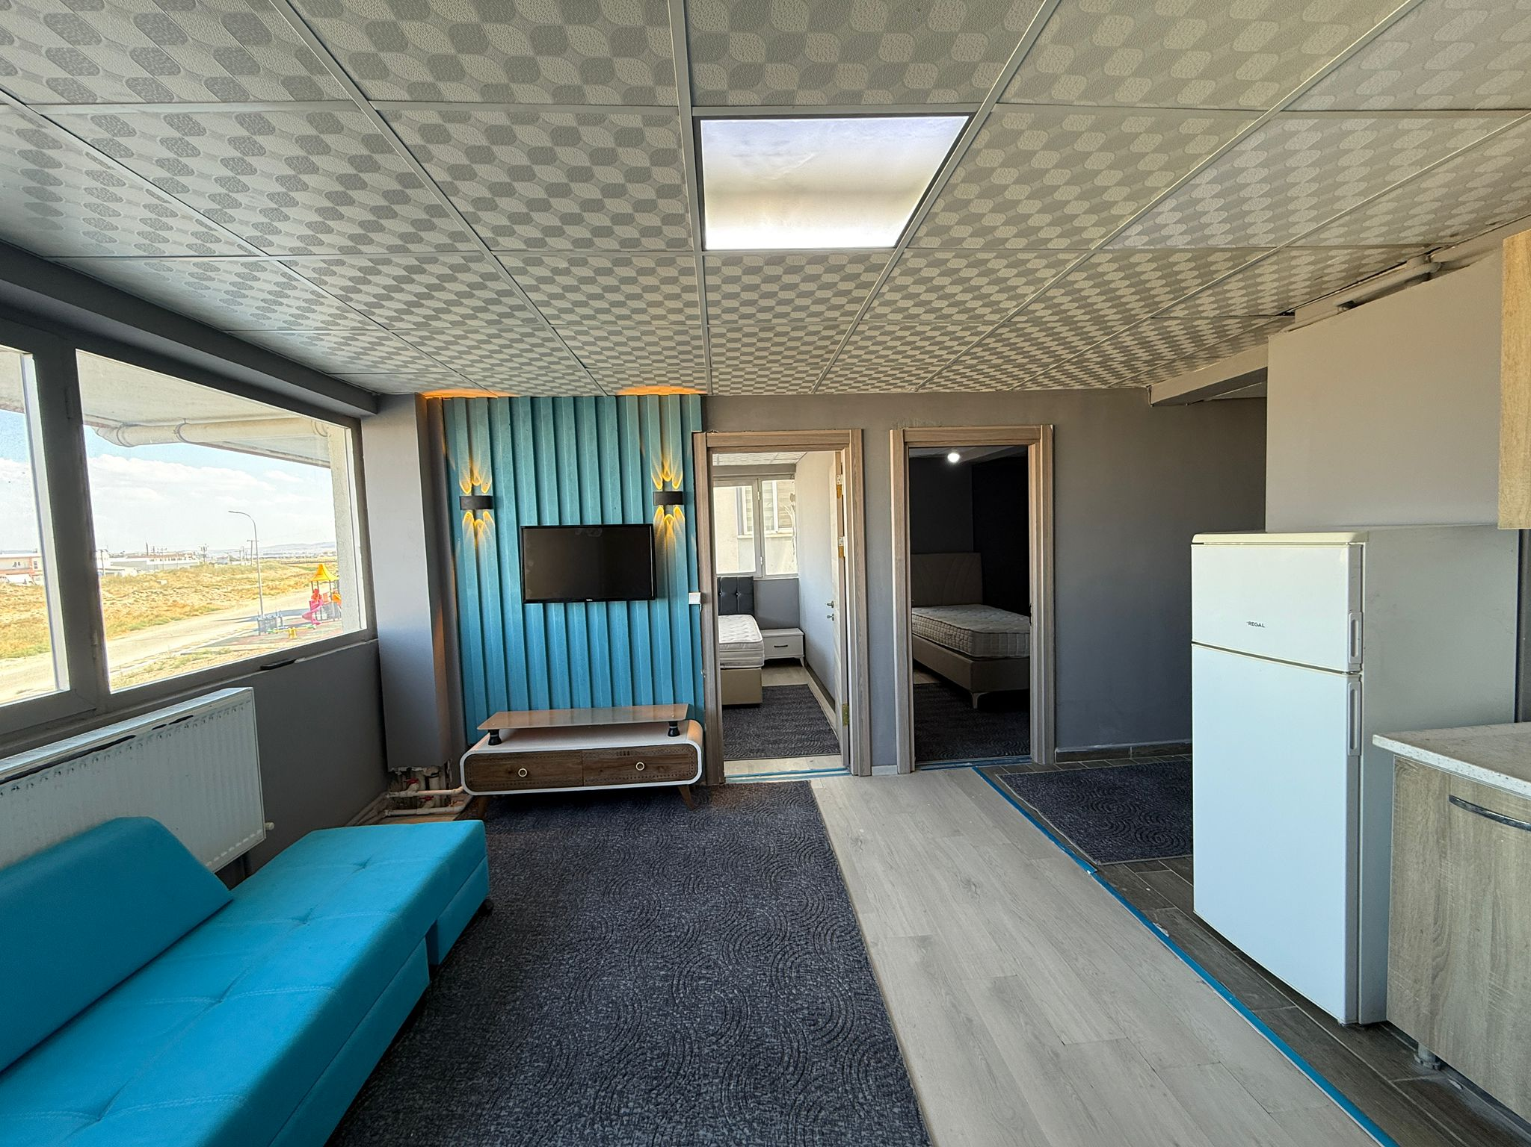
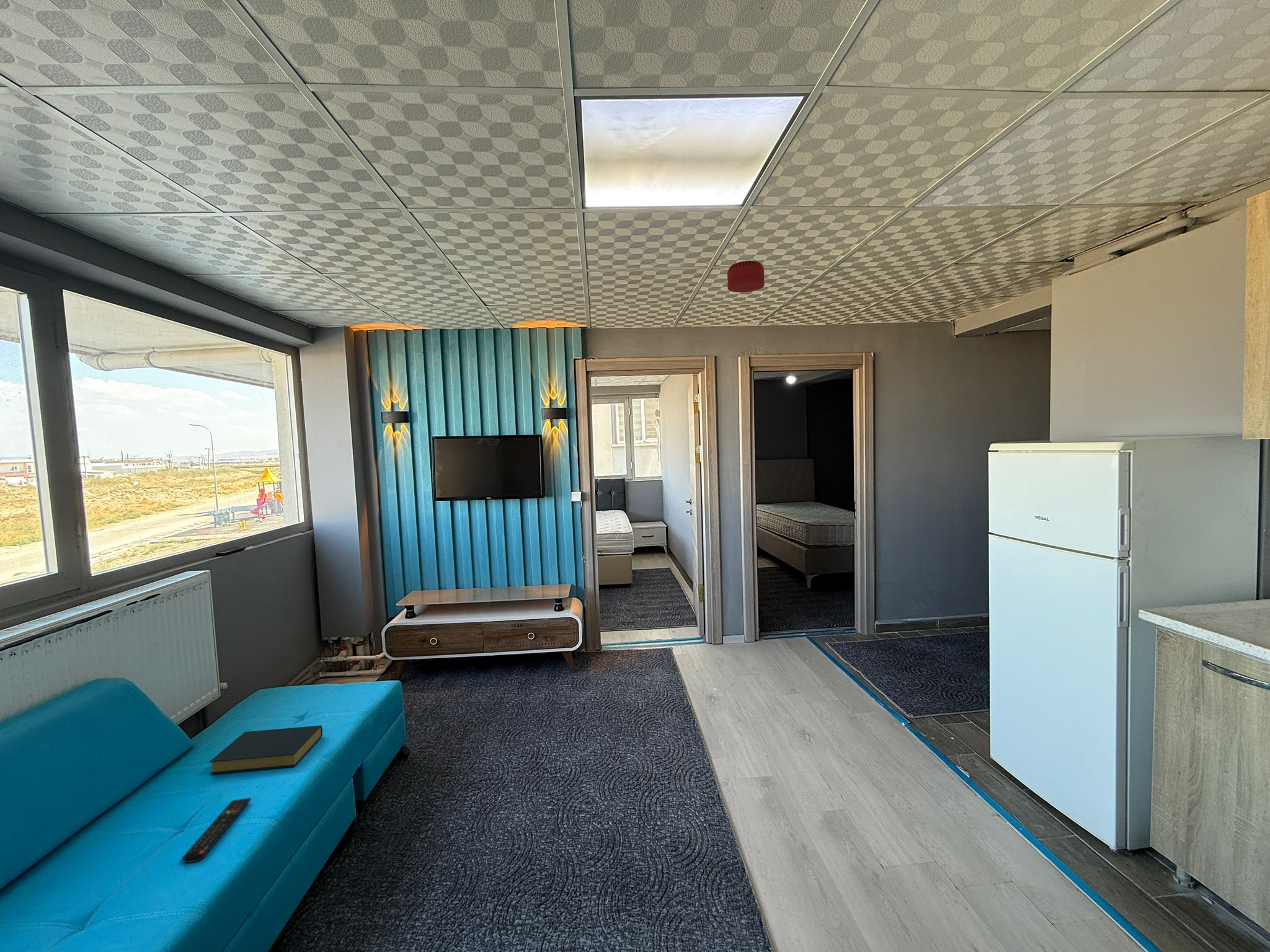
+ smoke detector [727,260,765,293]
+ hardback book [208,725,323,775]
+ remote control [181,797,252,863]
